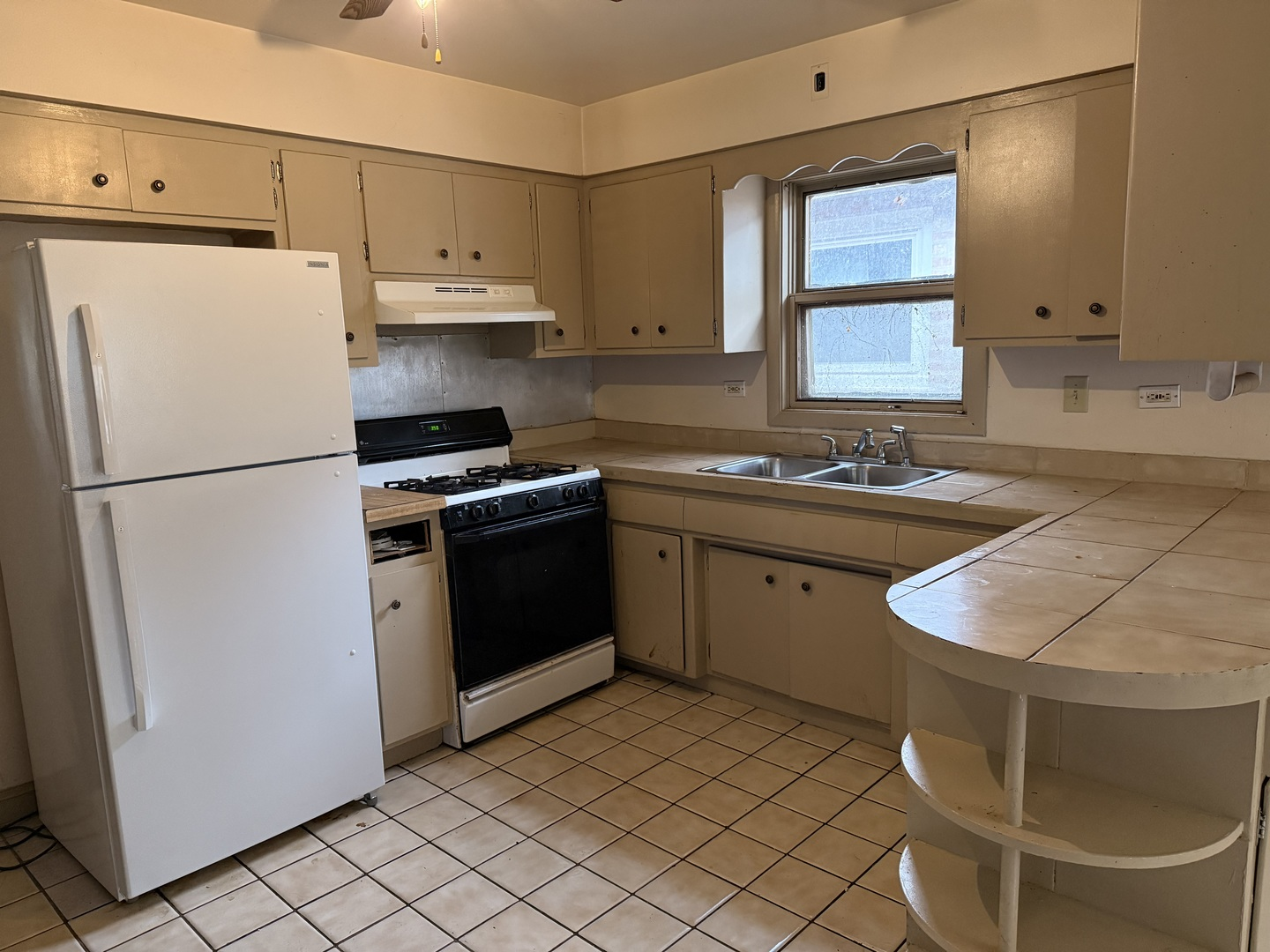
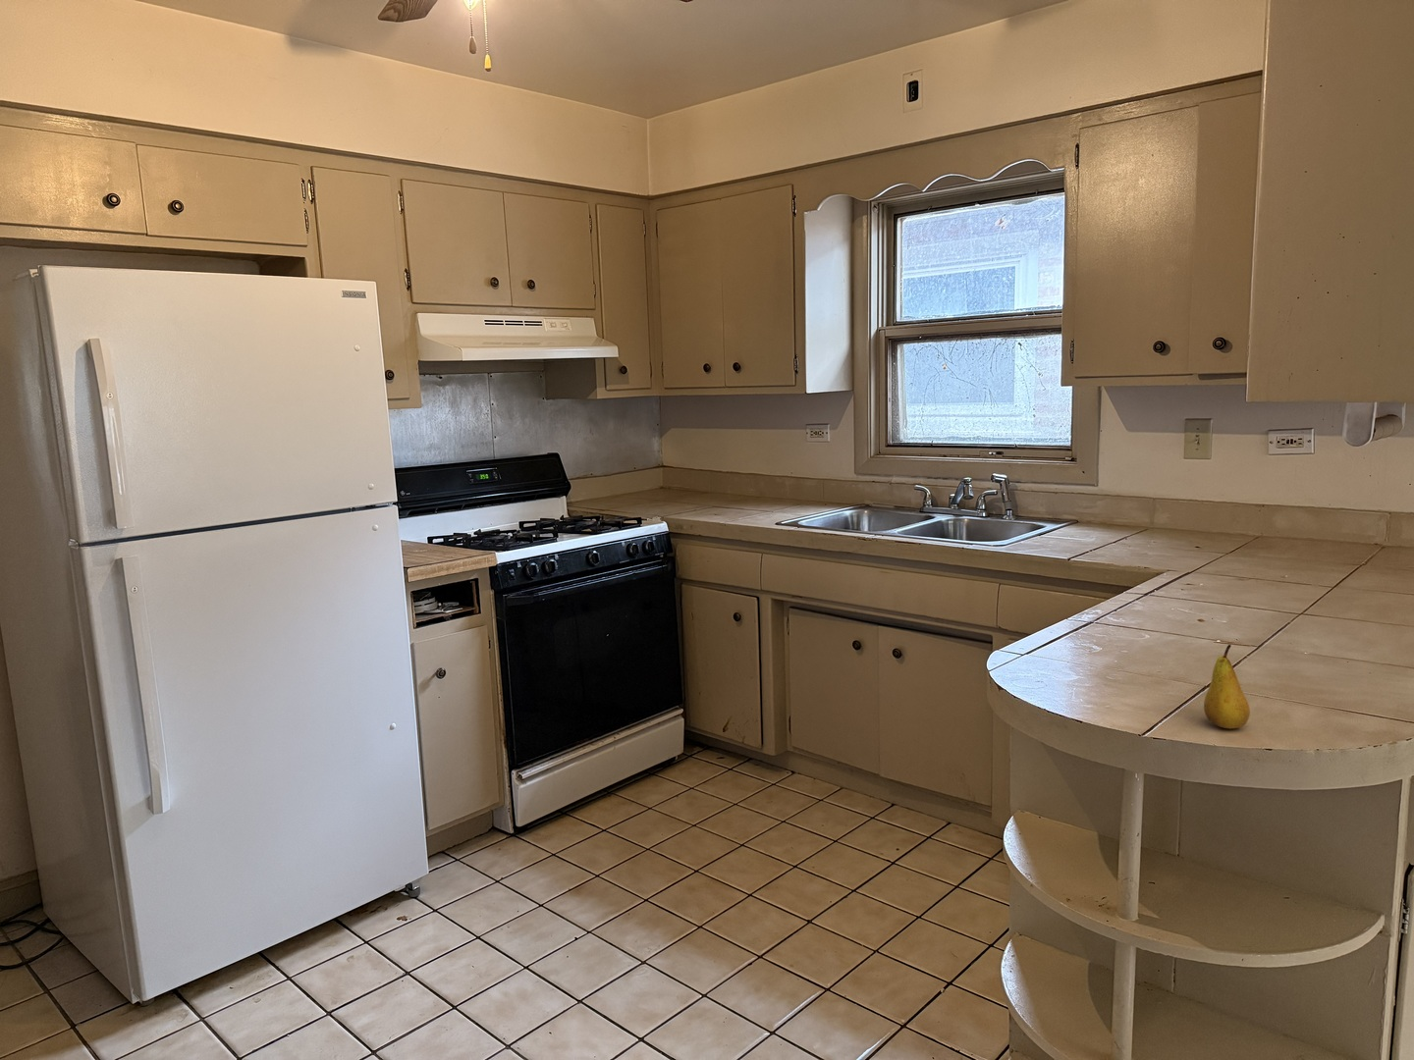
+ fruit [1202,644,1251,729]
